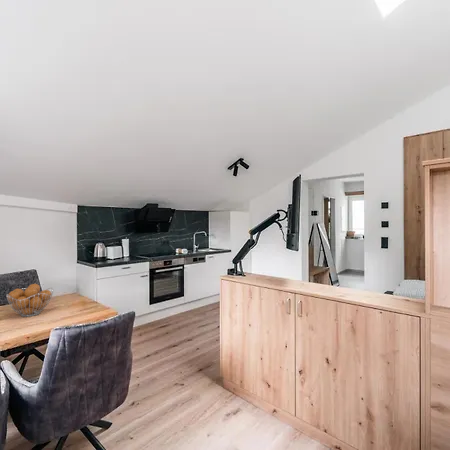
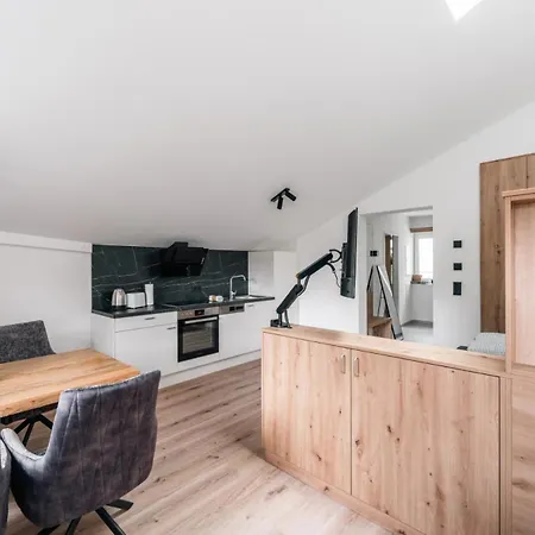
- fruit basket [5,283,54,317]
